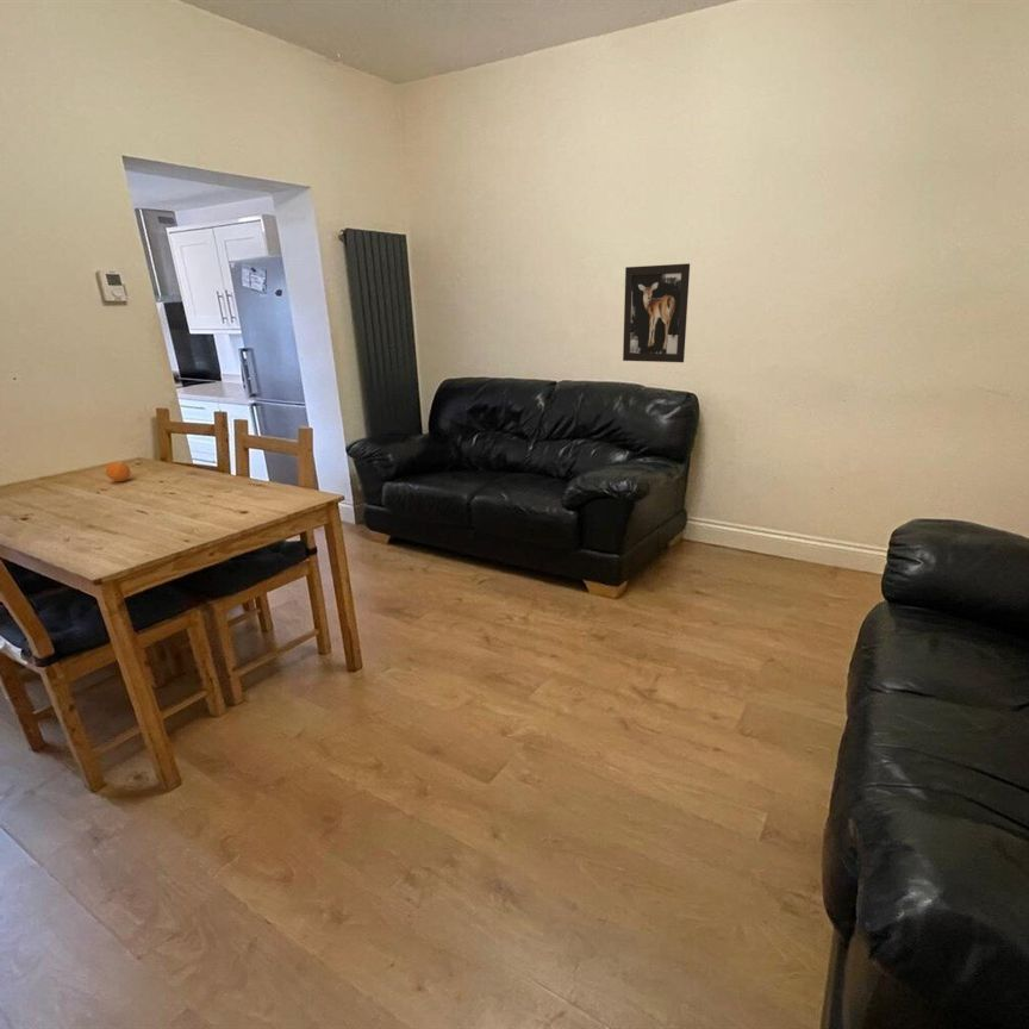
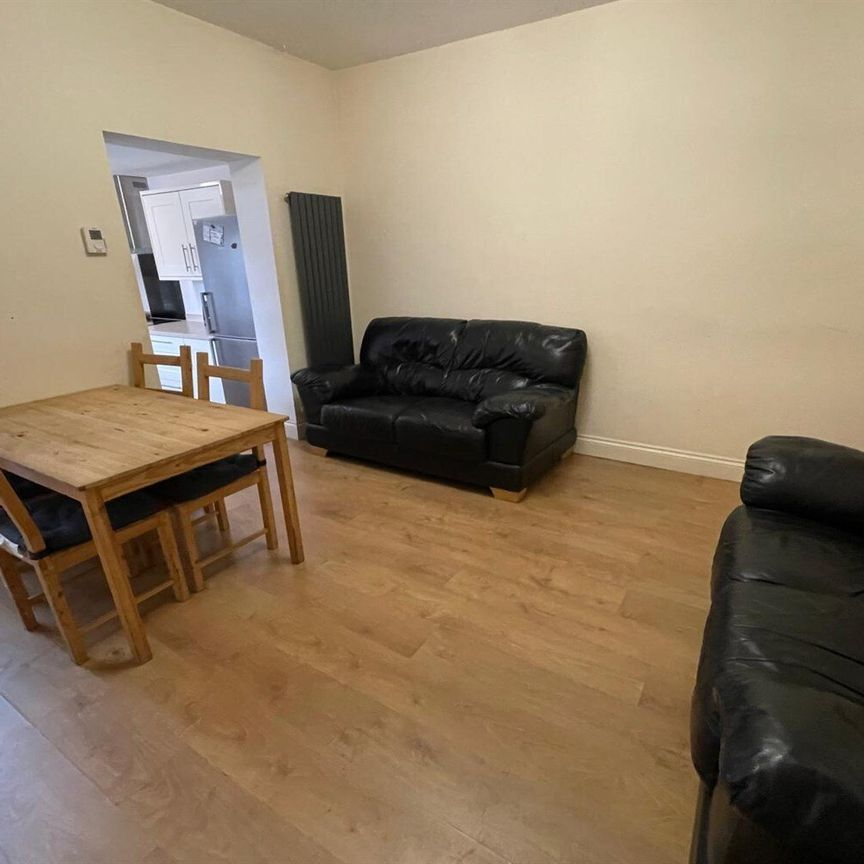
- fruit [105,461,132,482]
- wall art [622,262,691,363]
